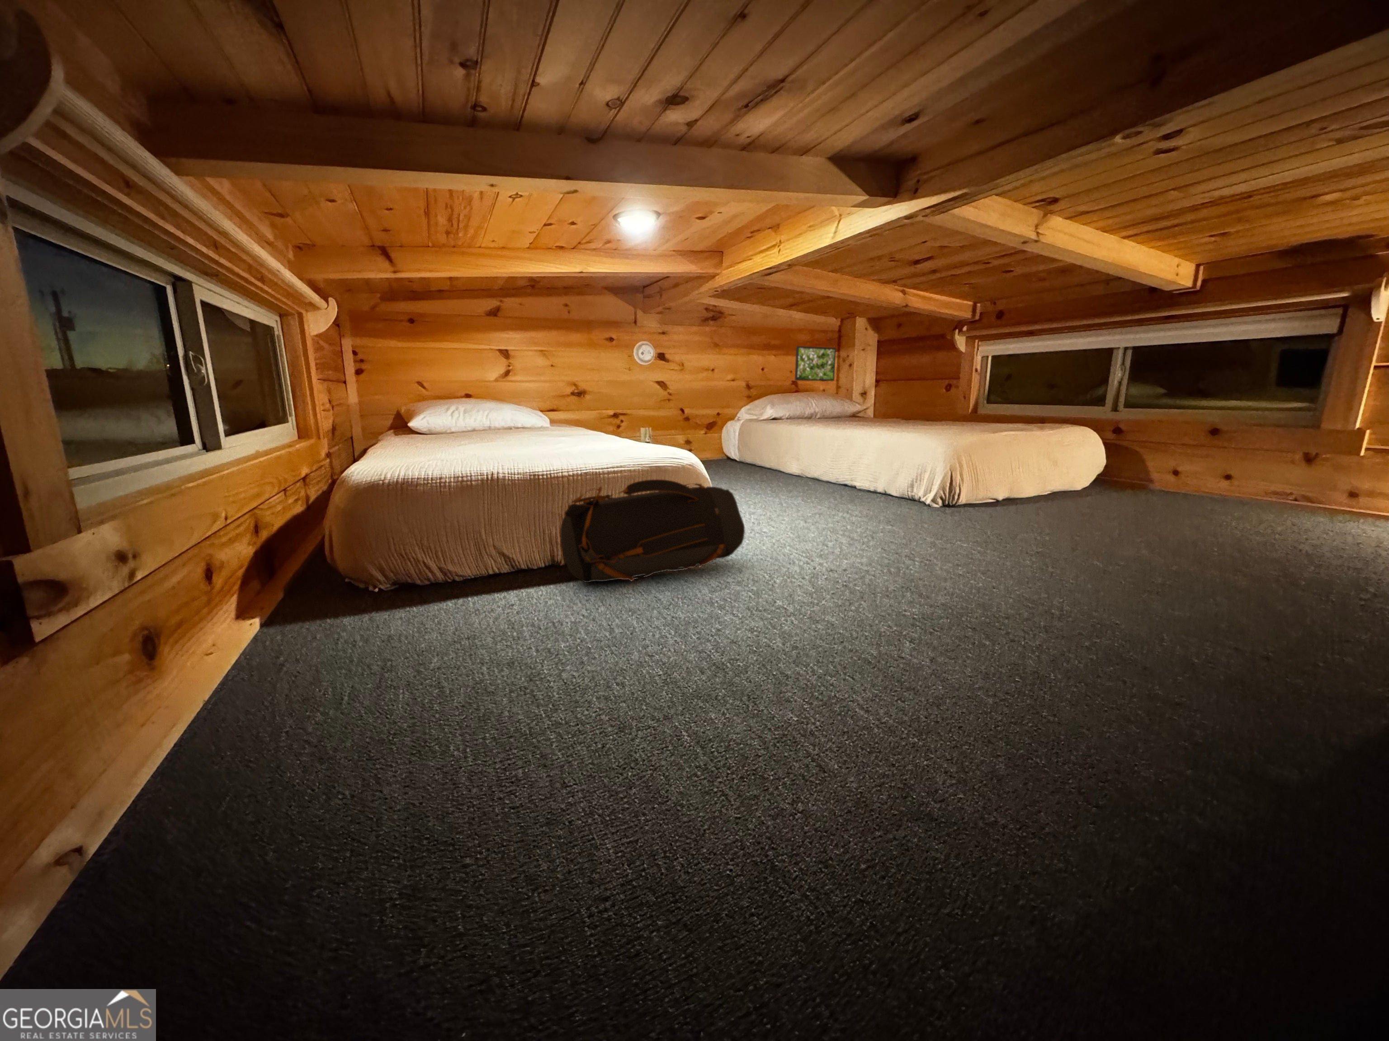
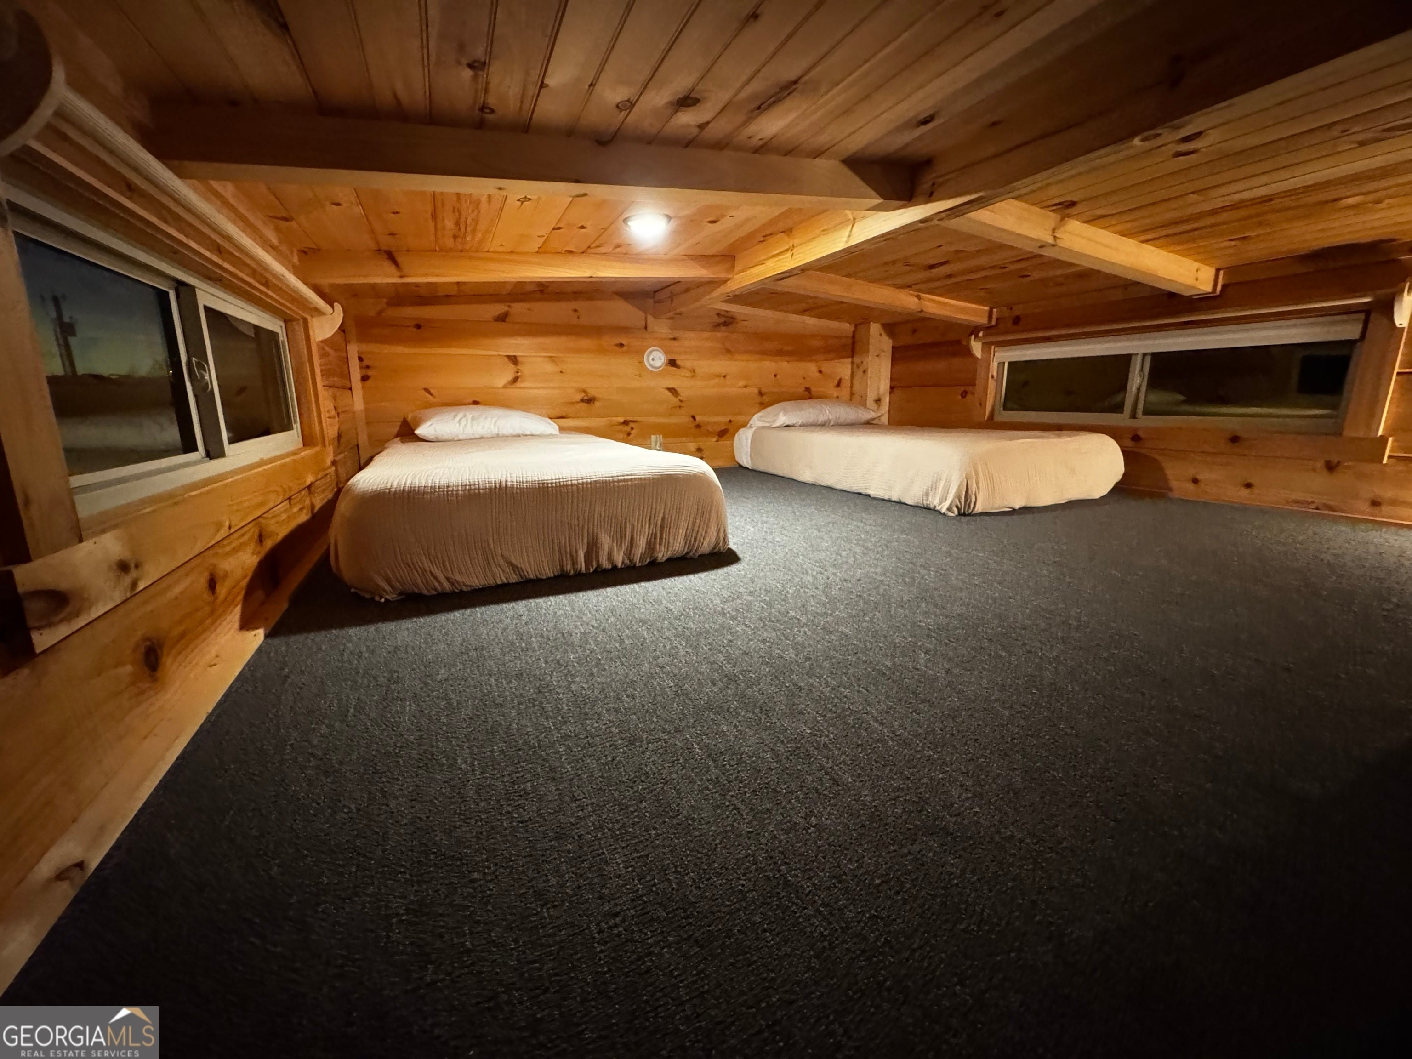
- backpack [560,479,745,583]
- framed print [794,346,837,382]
